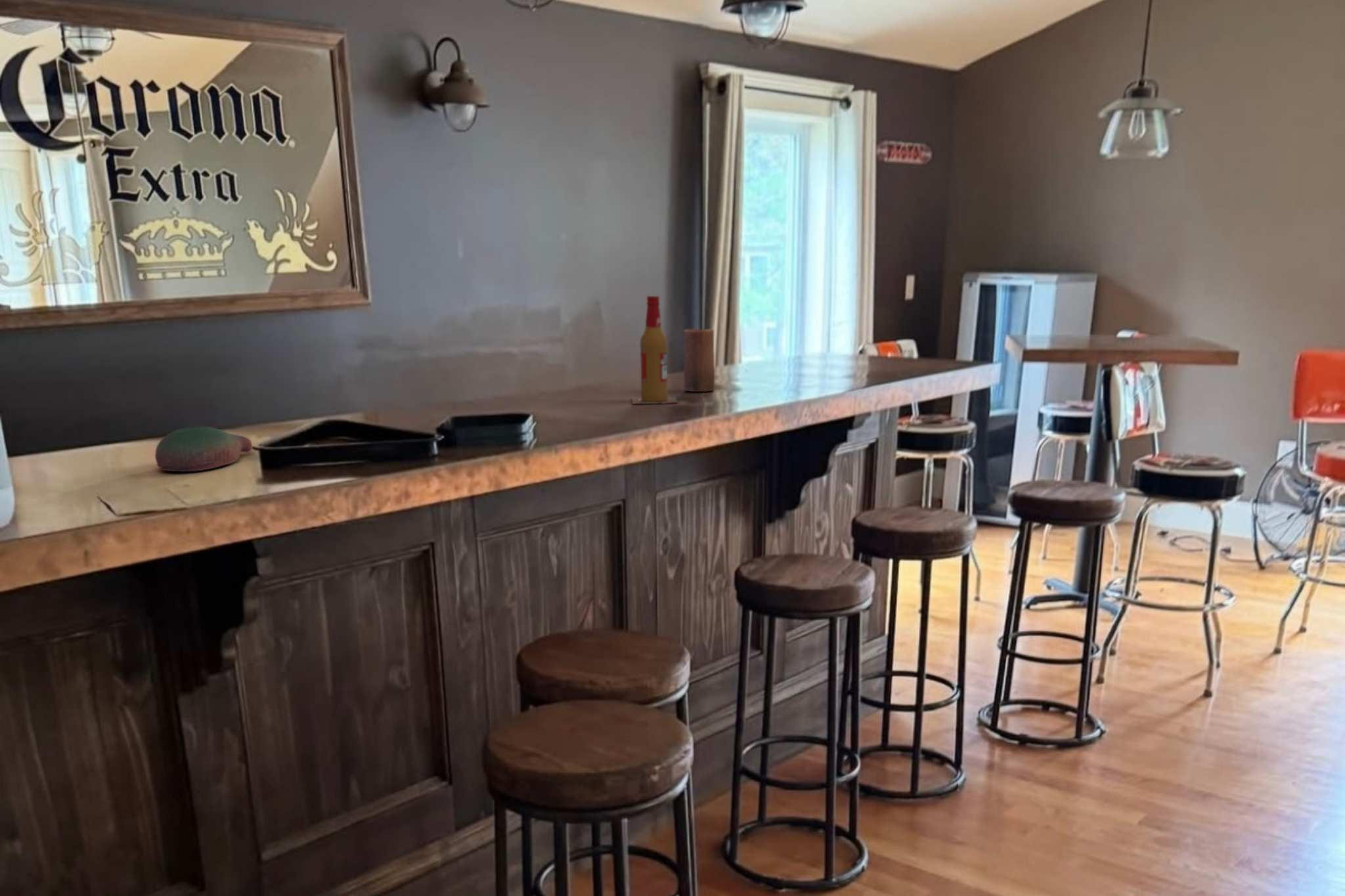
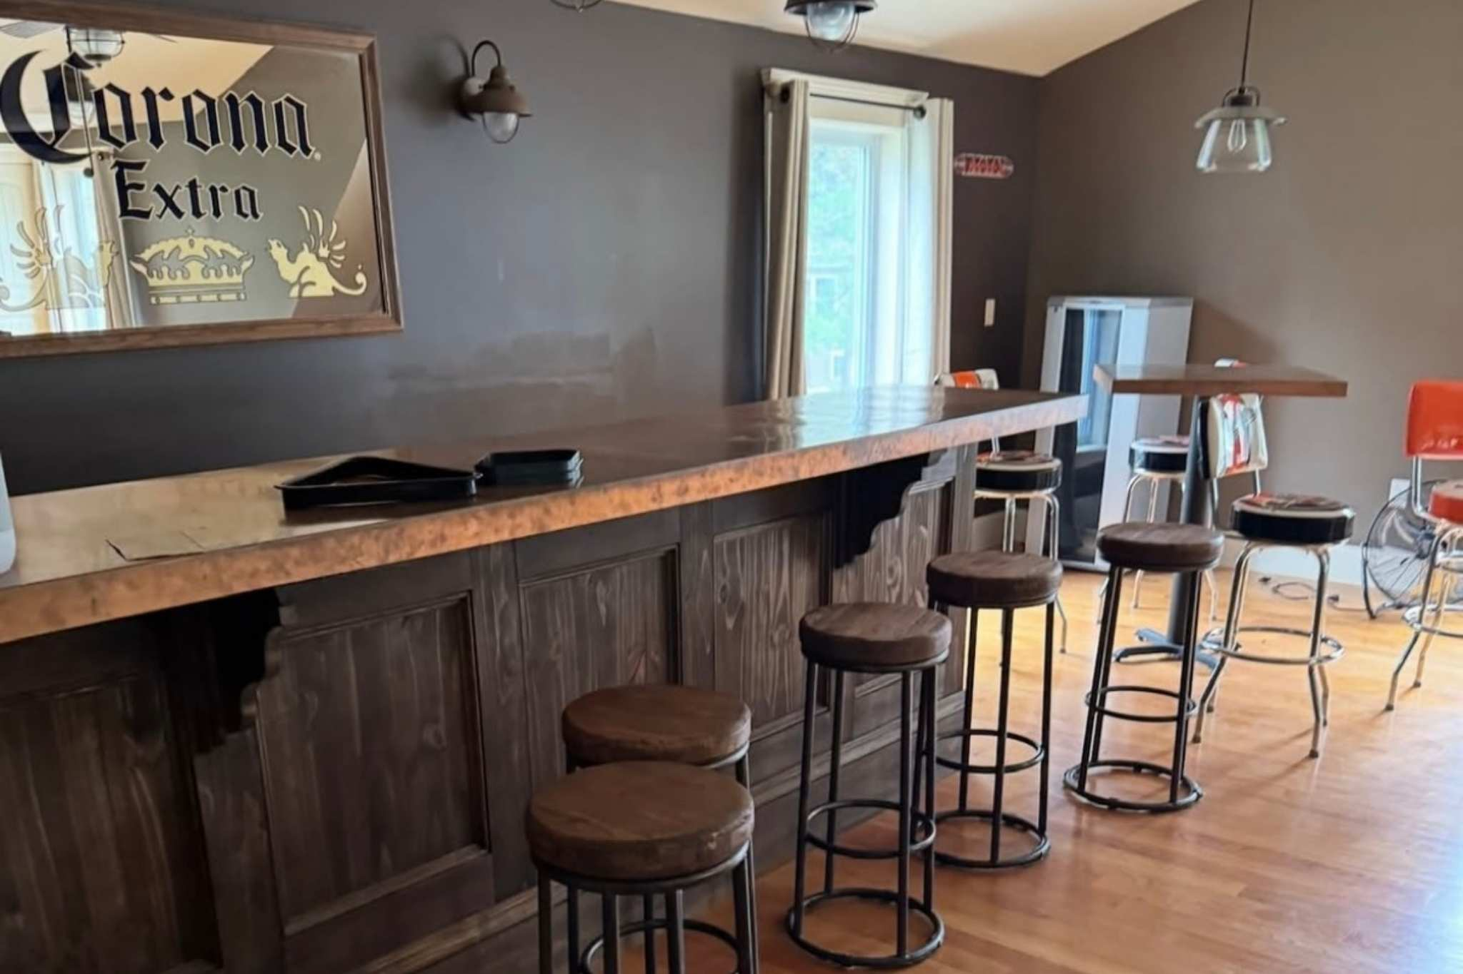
- beer bottle [631,295,678,404]
- candle [683,328,715,392]
- bowl [154,425,253,473]
